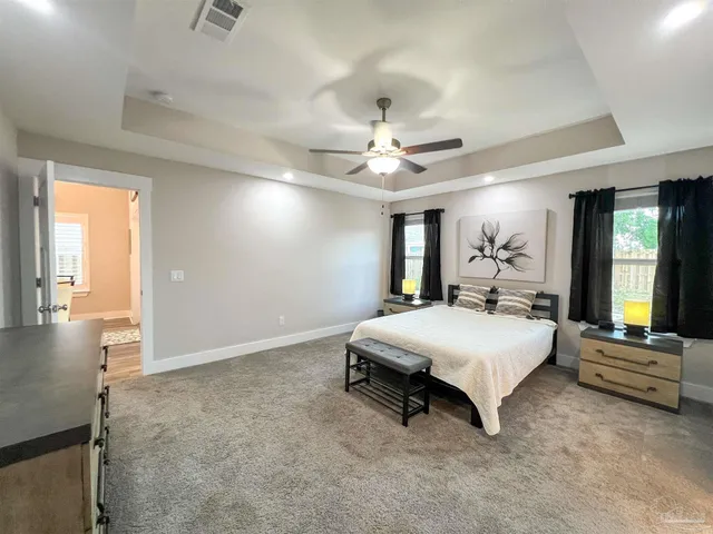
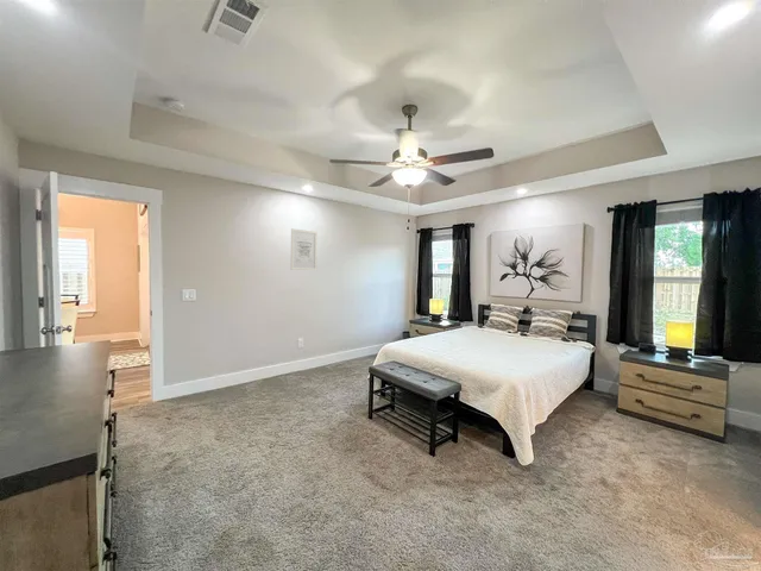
+ wall art [290,227,319,271]
